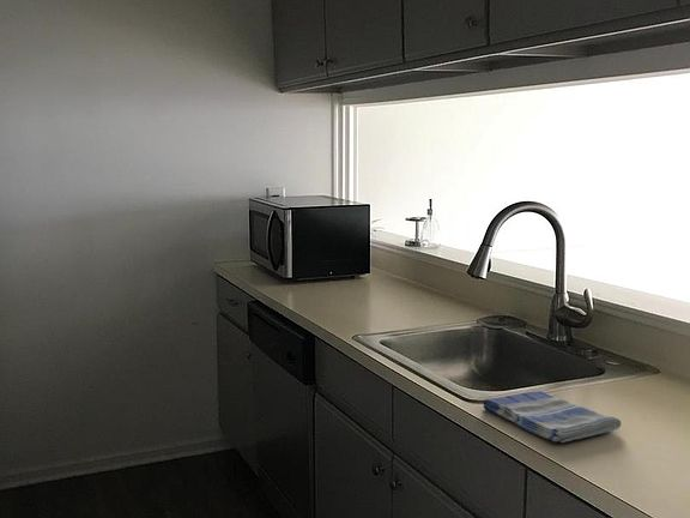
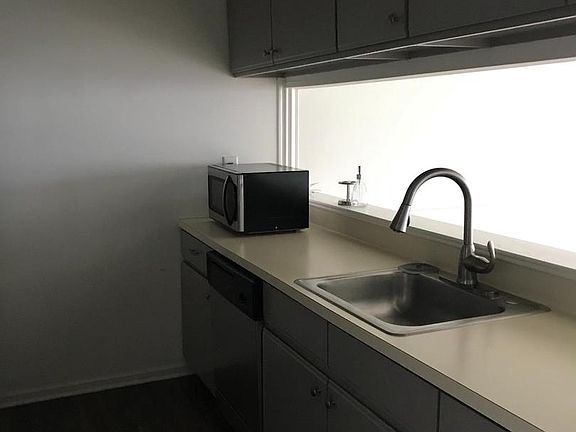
- dish towel [482,390,622,444]
